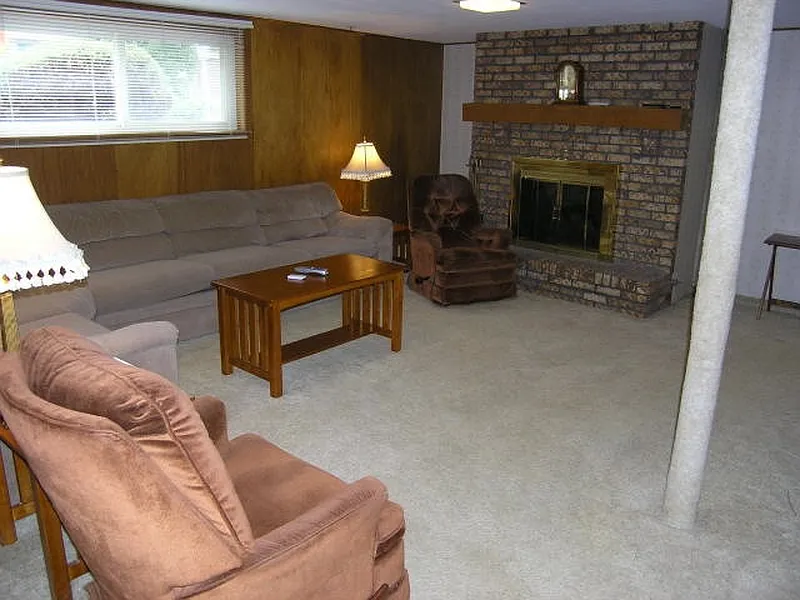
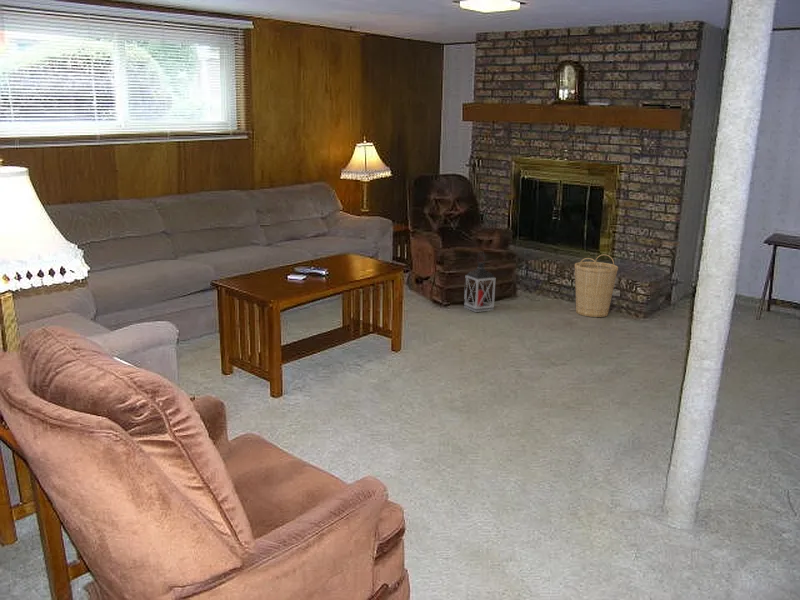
+ lantern [463,251,496,313]
+ basket [574,253,619,318]
